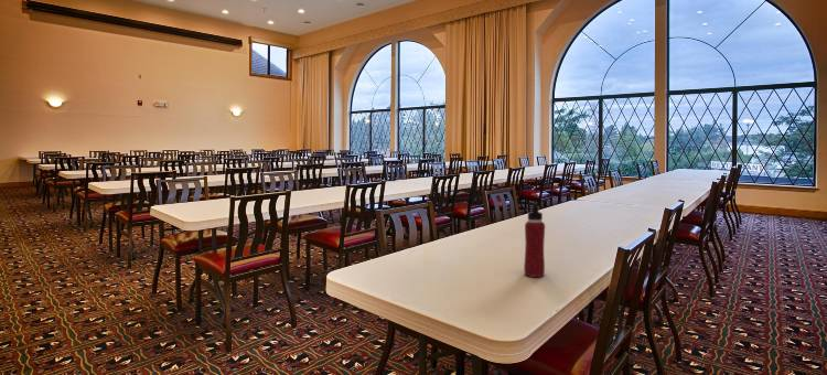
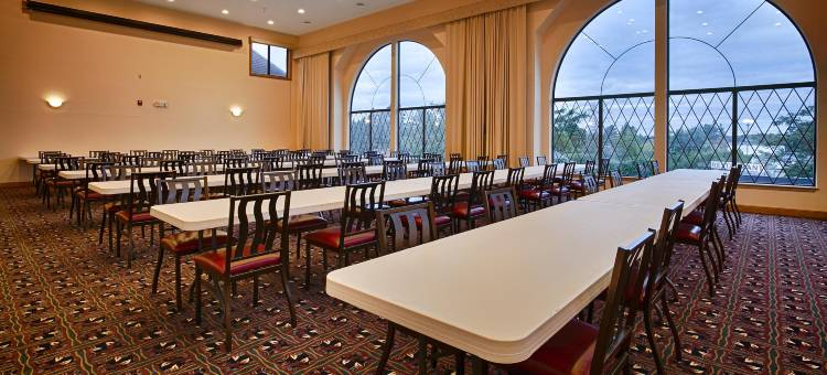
- water bottle [523,201,546,278]
